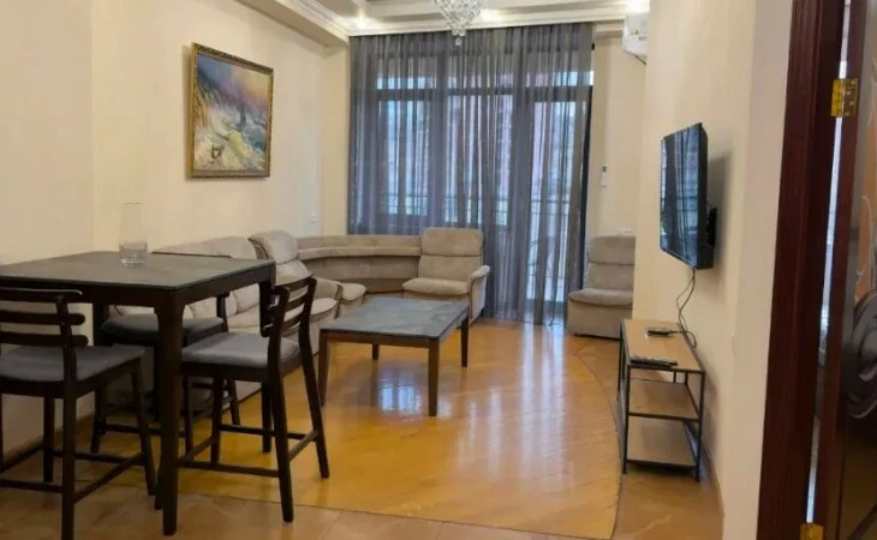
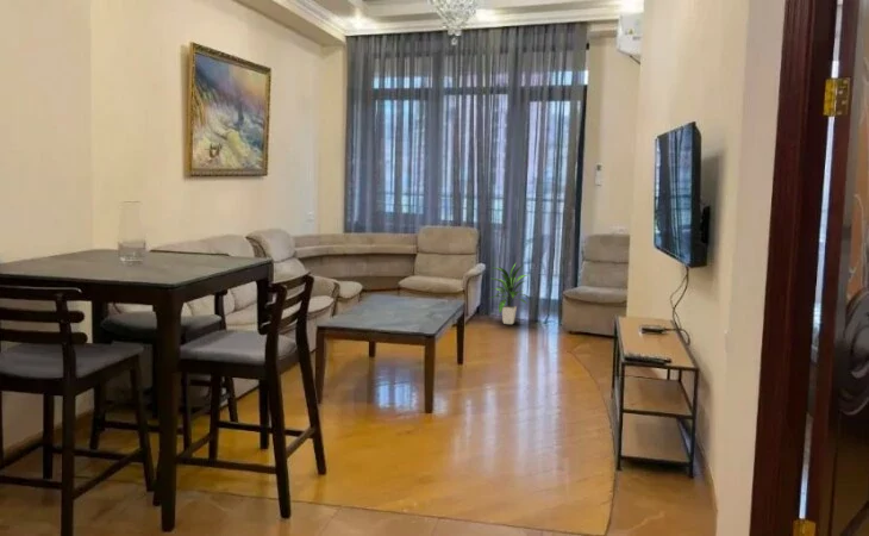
+ indoor plant [488,261,532,325]
